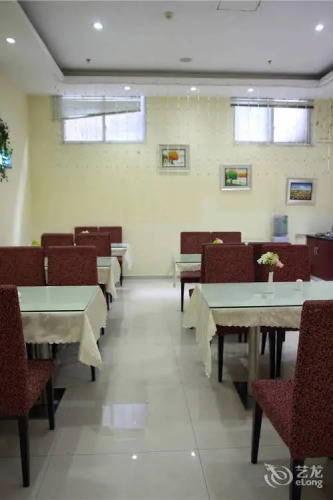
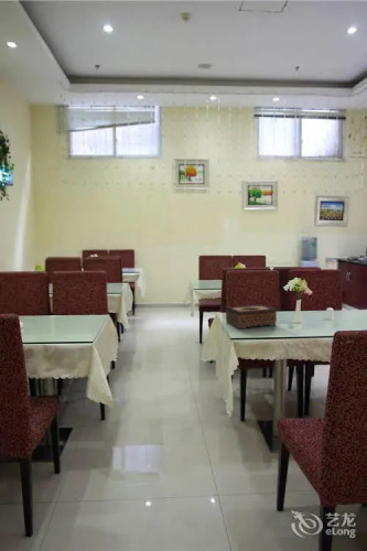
+ tissue box [225,303,278,329]
